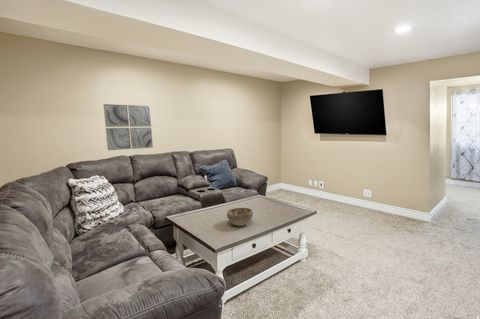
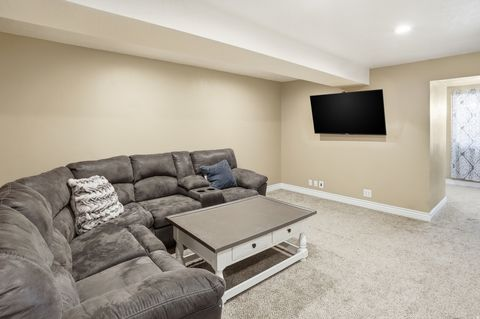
- decorative bowl [226,207,254,227]
- wall art [103,103,154,151]
